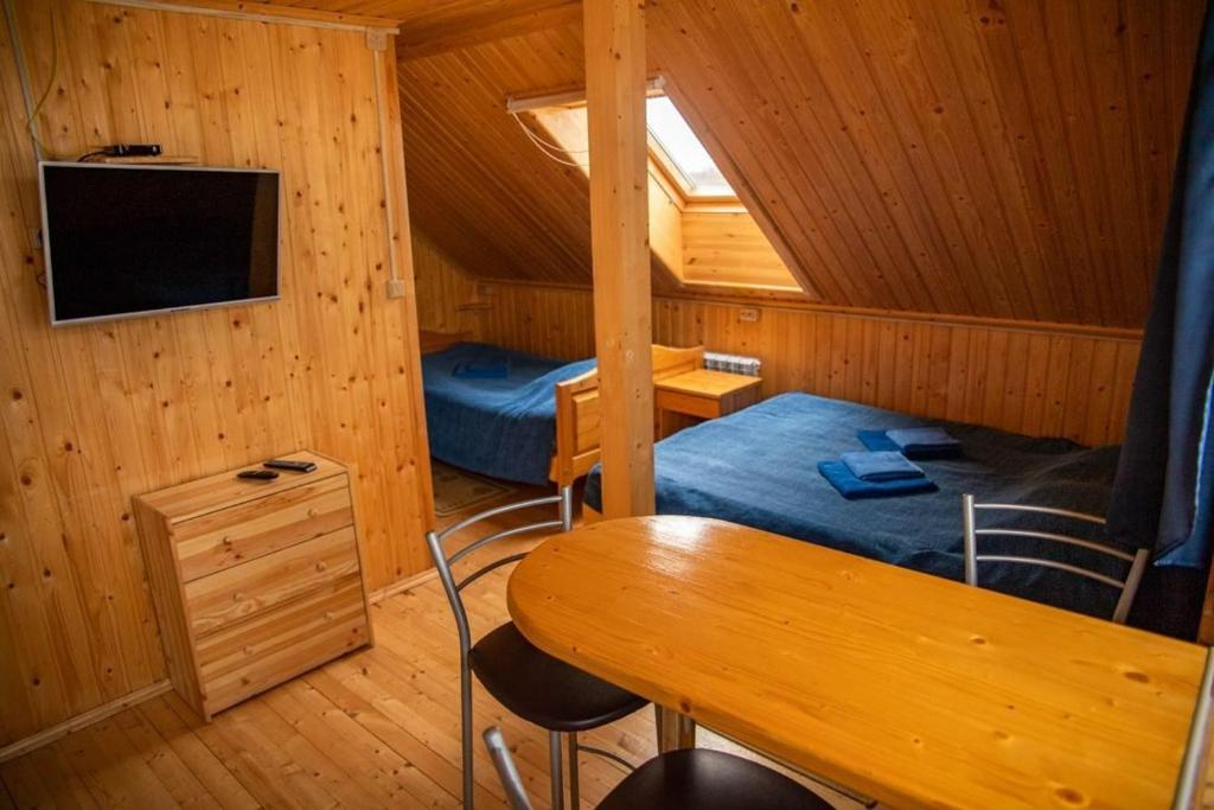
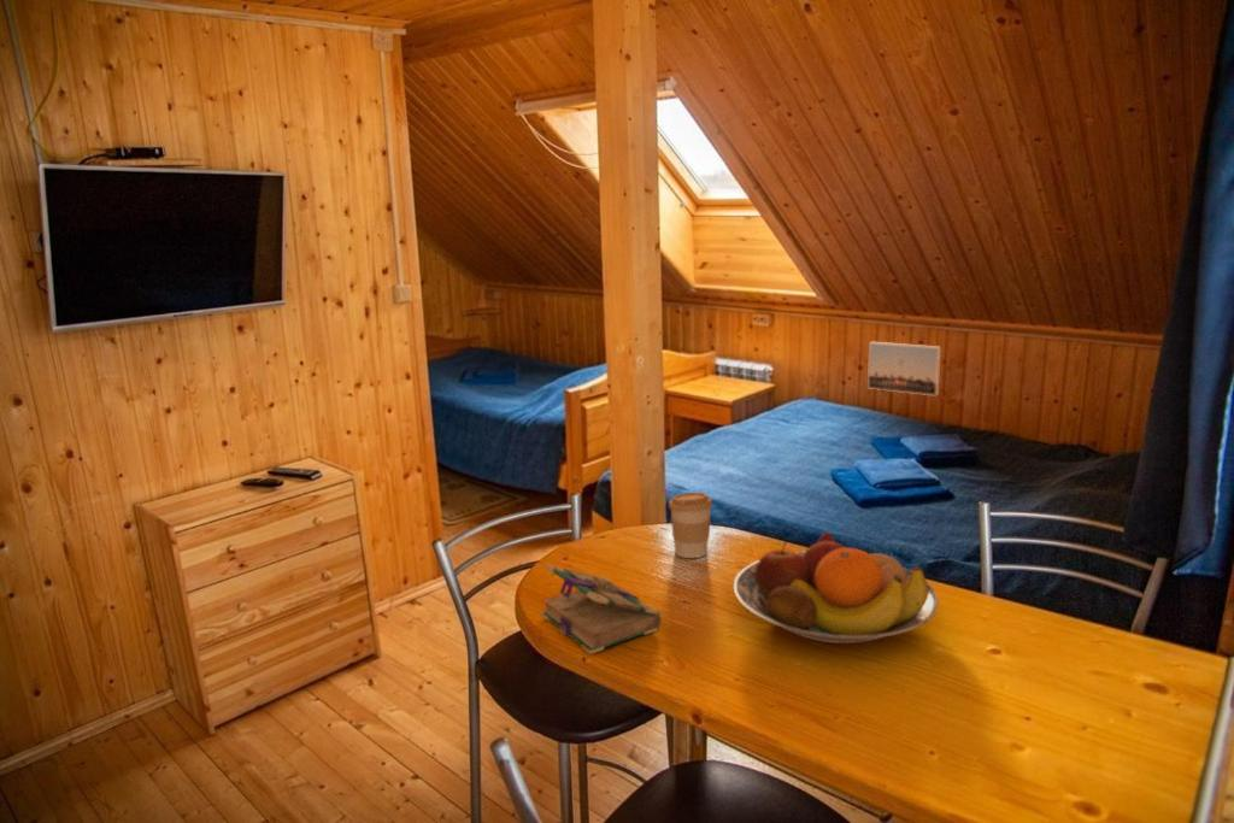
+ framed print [866,341,942,396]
+ coffee cup [668,492,713,559]
+ fruit bowl [733,531,940,645]
+ book [540,563,663,656]
